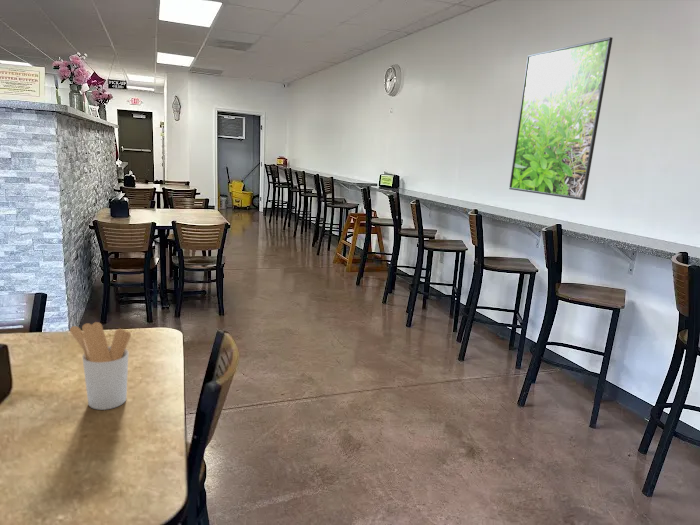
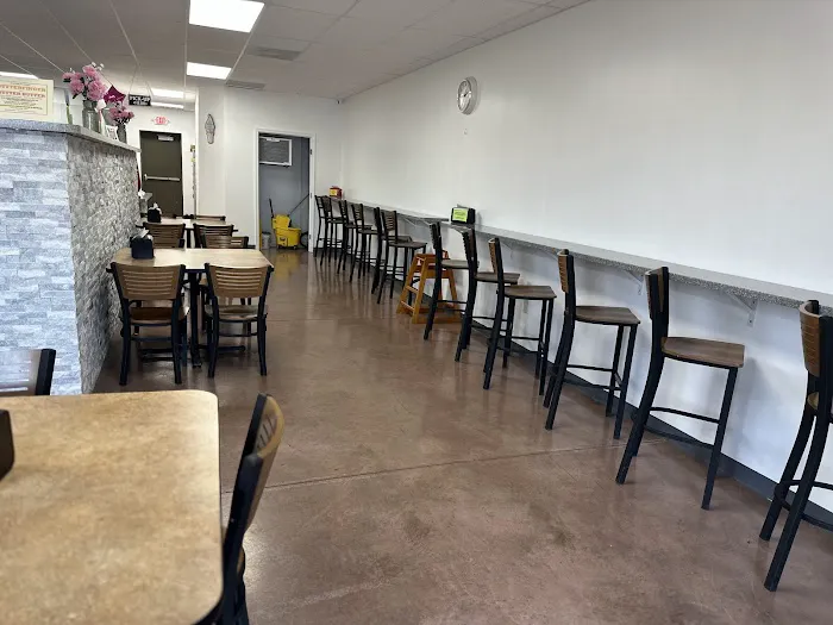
- utensil holder [69,321,132,411]
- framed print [508,36,614,201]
